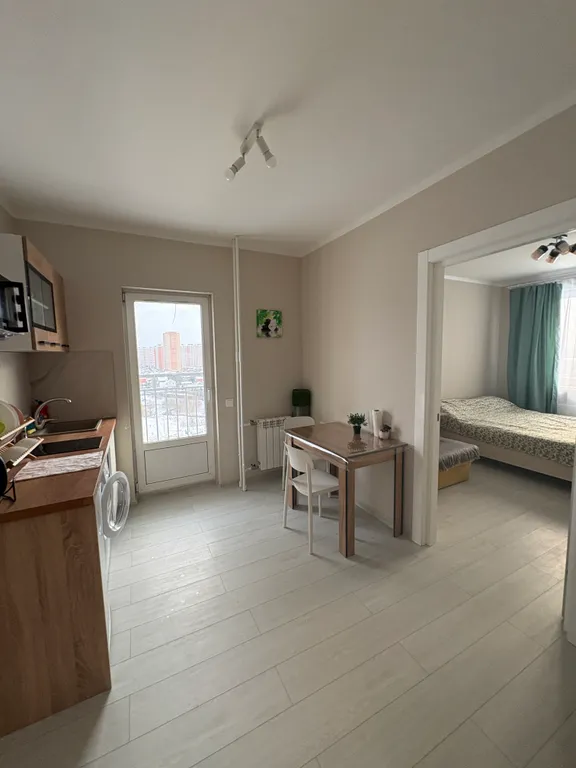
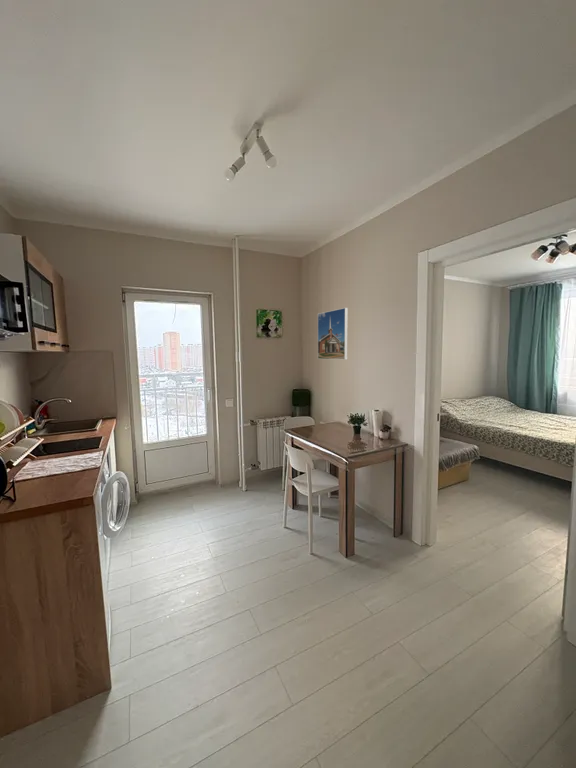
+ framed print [317,307,349,361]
